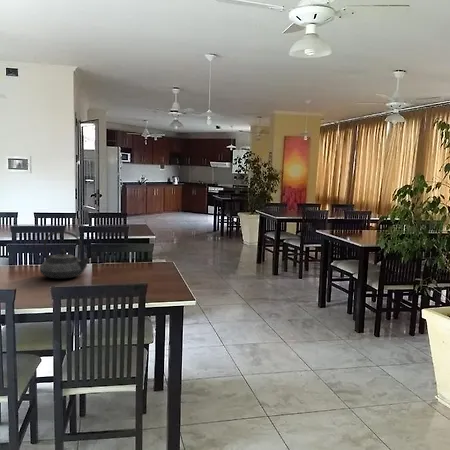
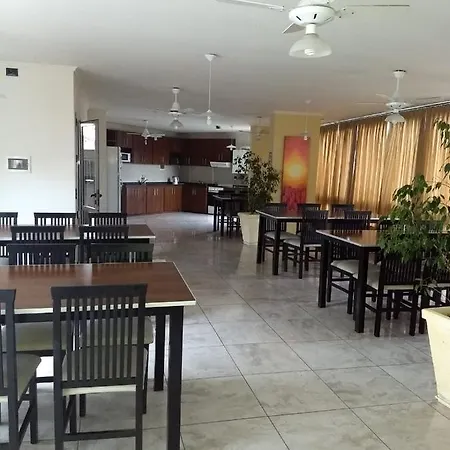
- teapot [39,230,90,279]
